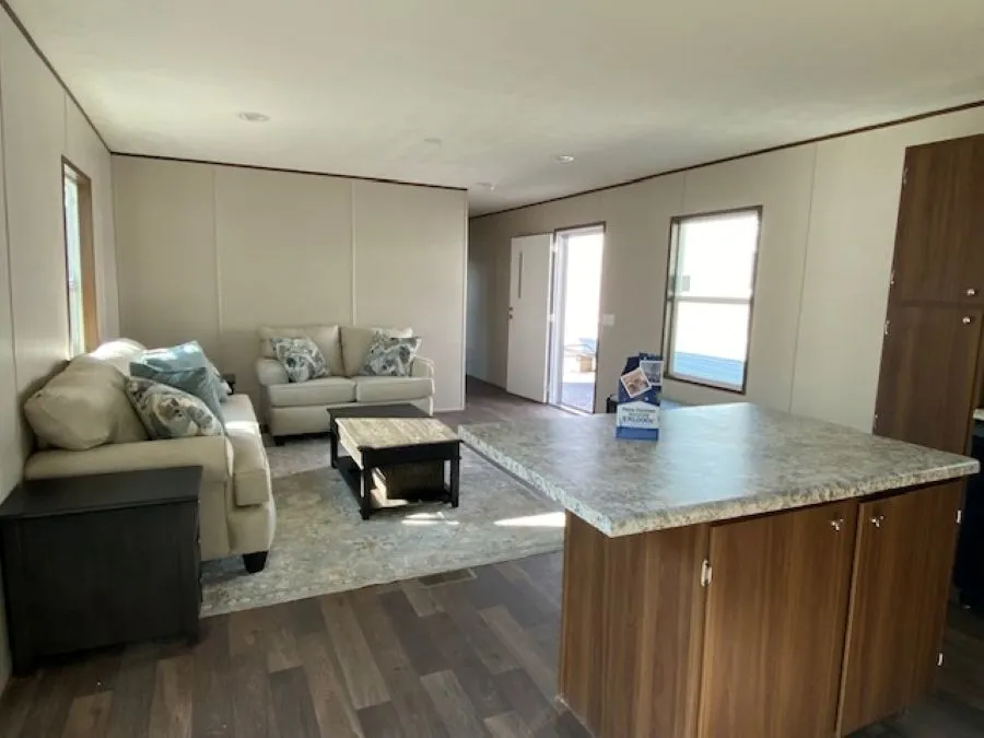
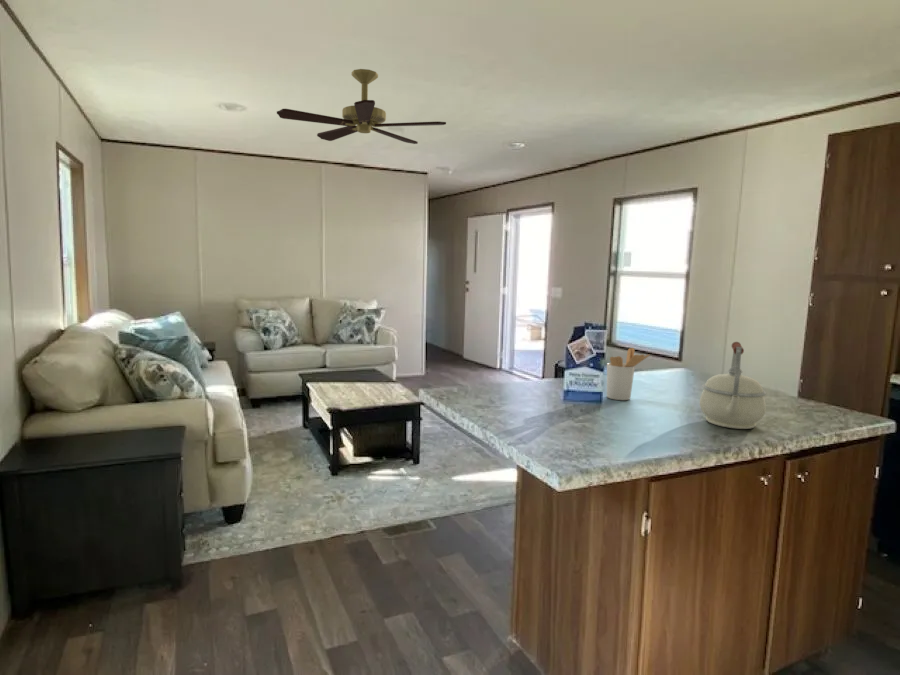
+ utensil holder [606,347,651,401]
+ ceiling fan [276,68,447,145]
+ kettle [699,341,767,430]
